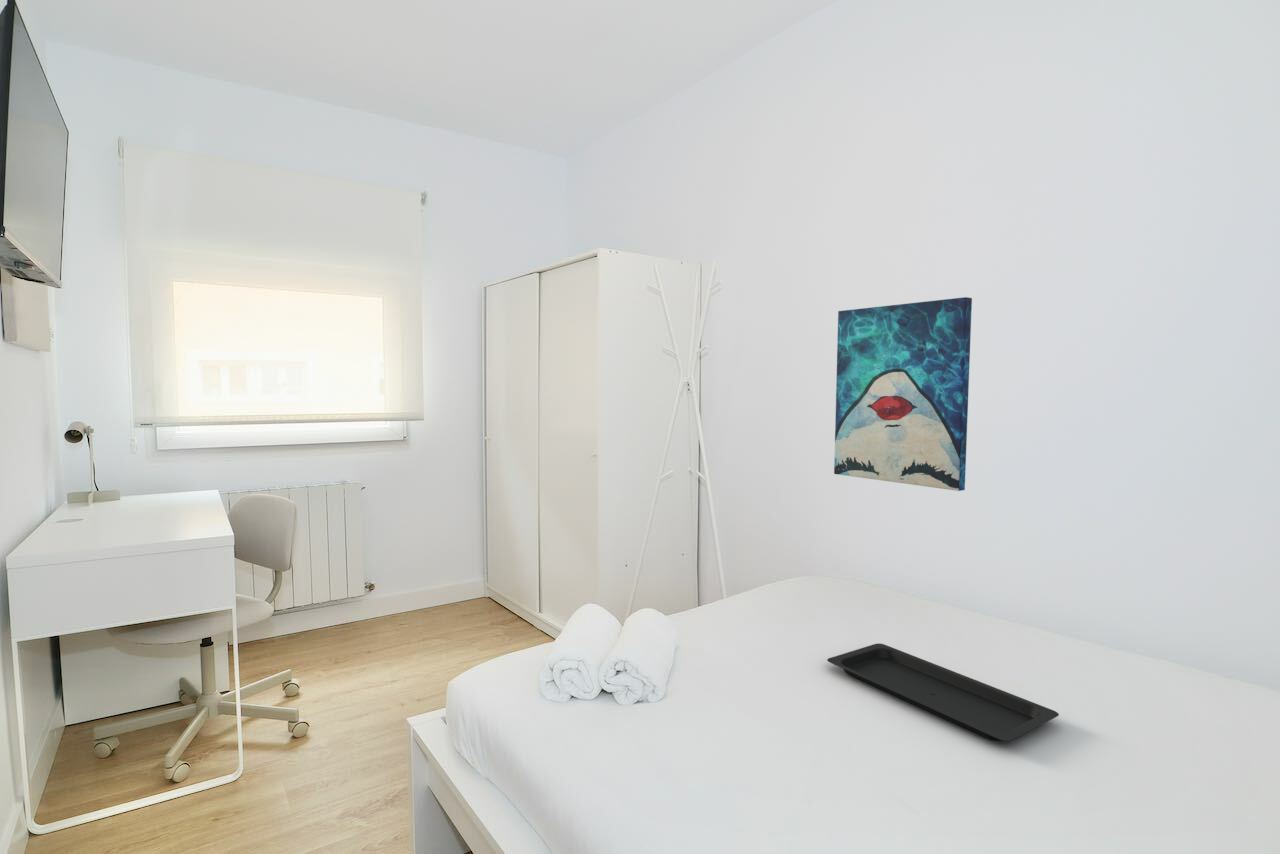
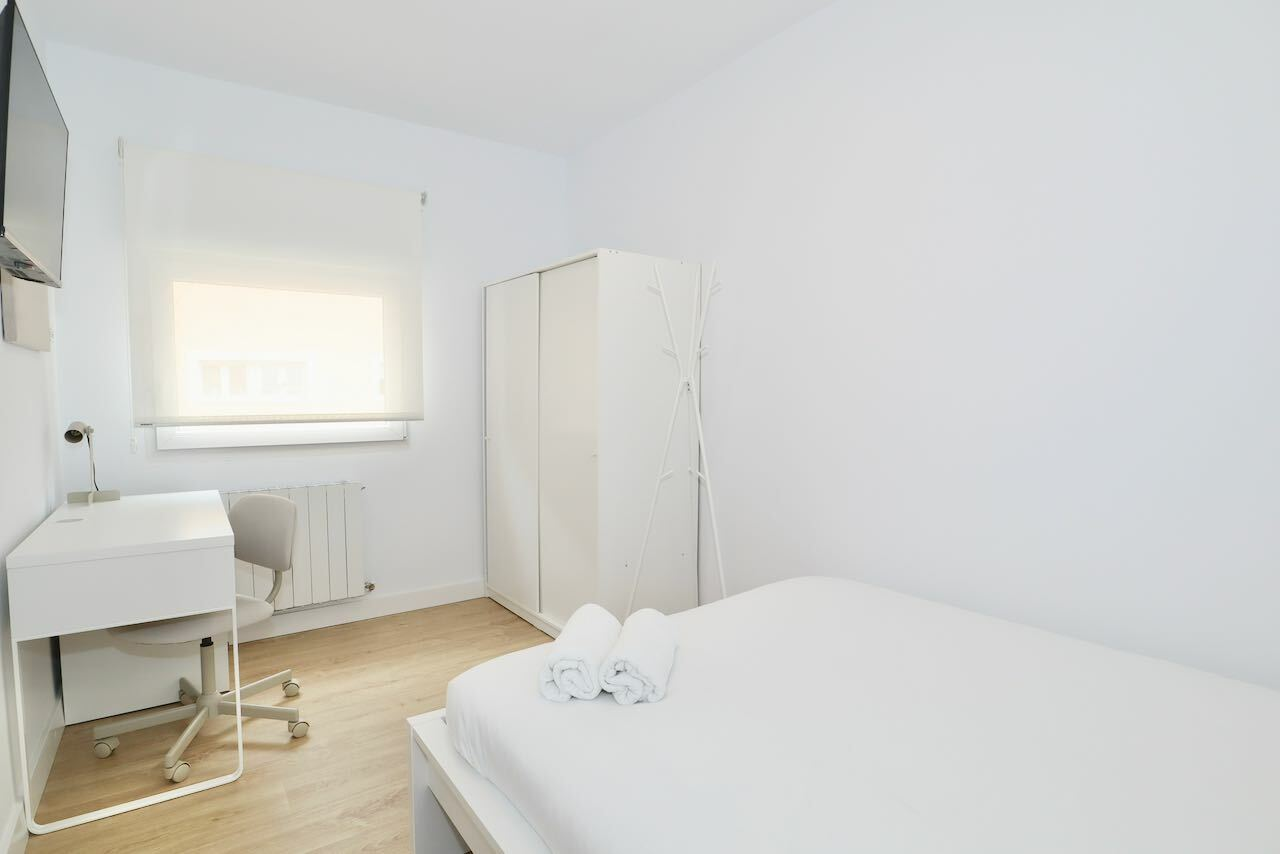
- serving tray [826,642,1060,742]
- wall art [833,296,973,492]
